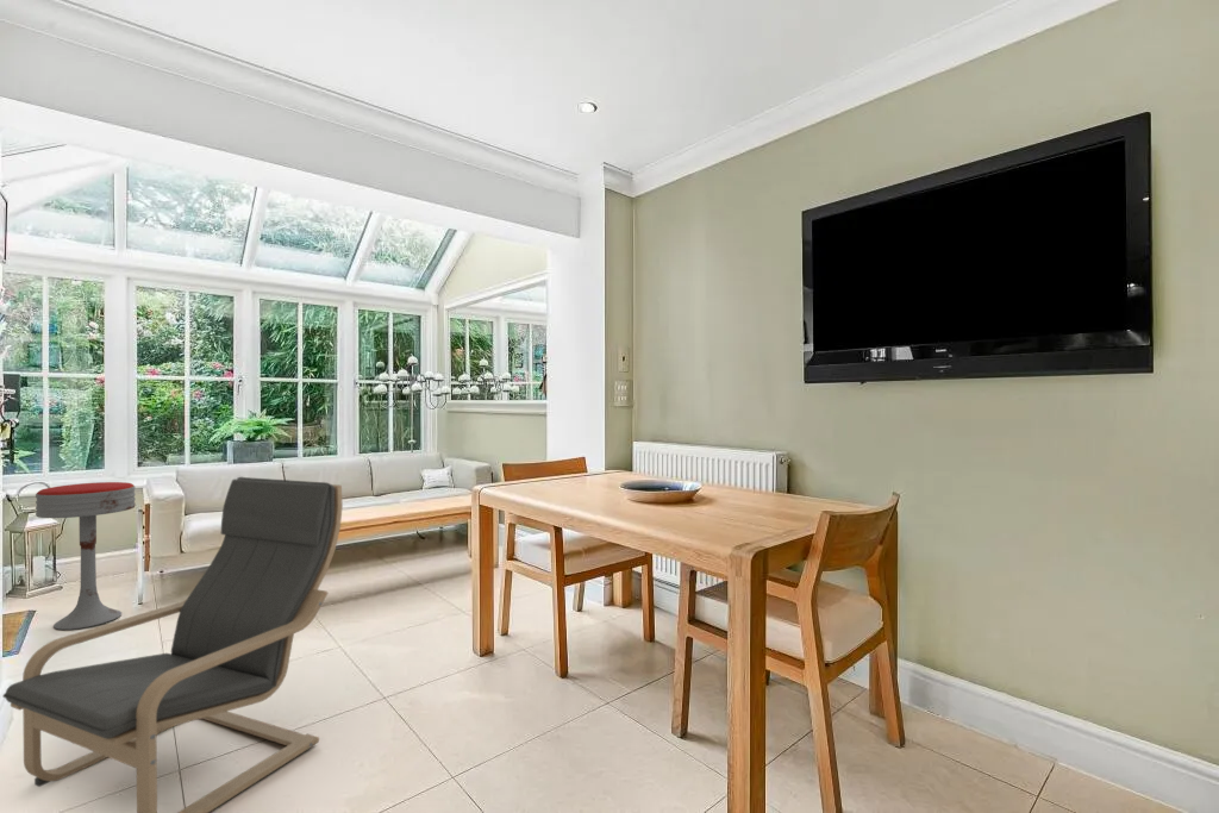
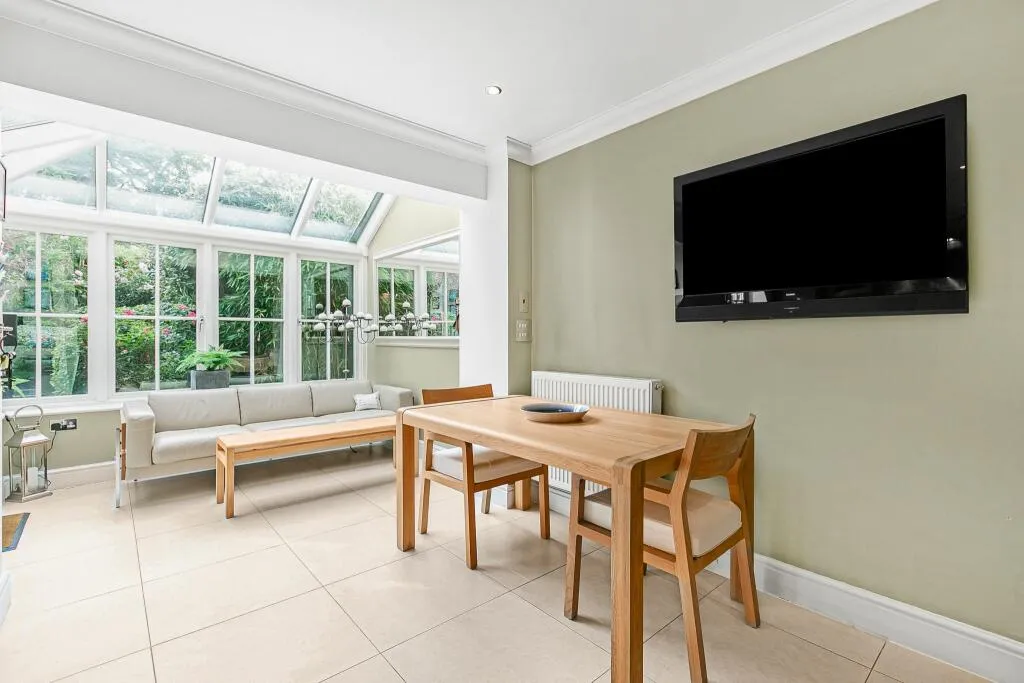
- bar stool [35,481,137,631]
- lounge chair [1,476,344,813]
